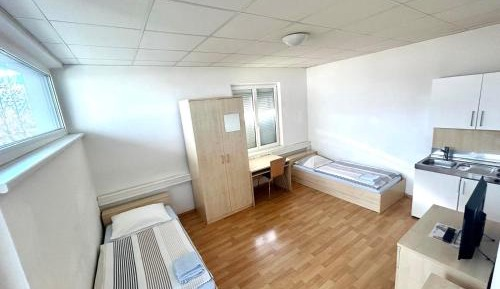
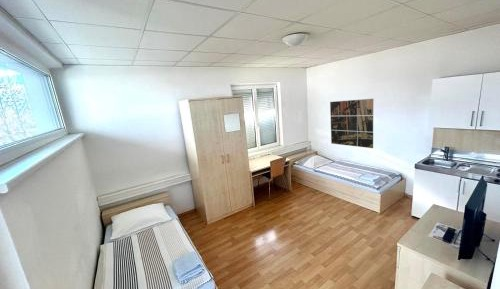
+ wall art [329,98,374,149]
